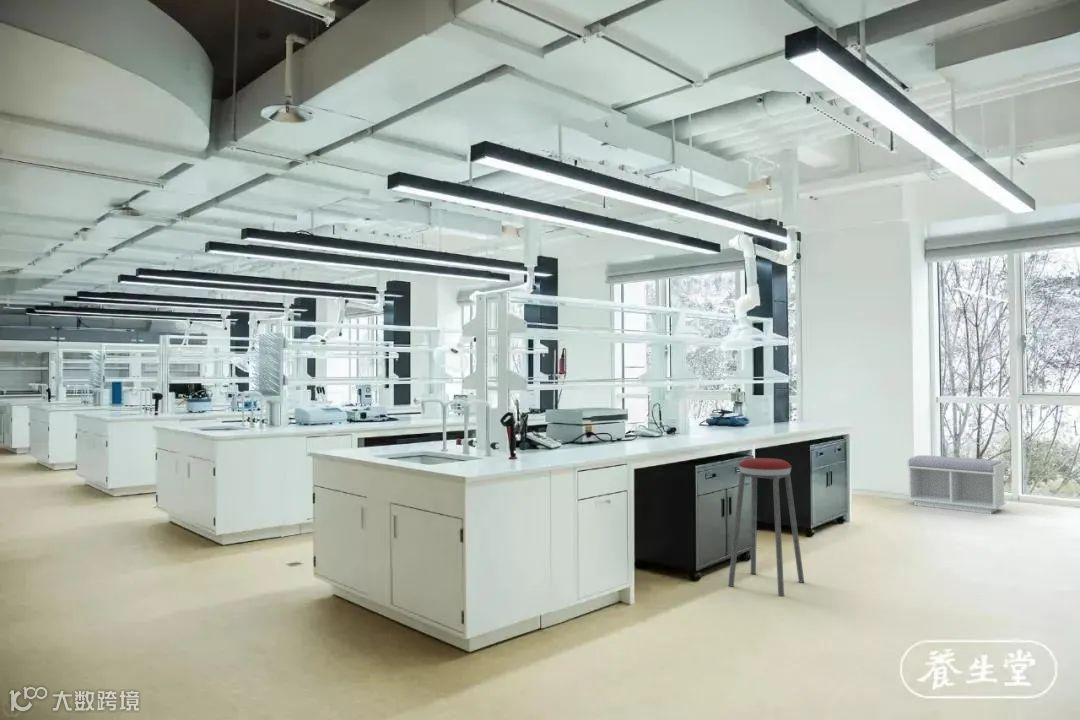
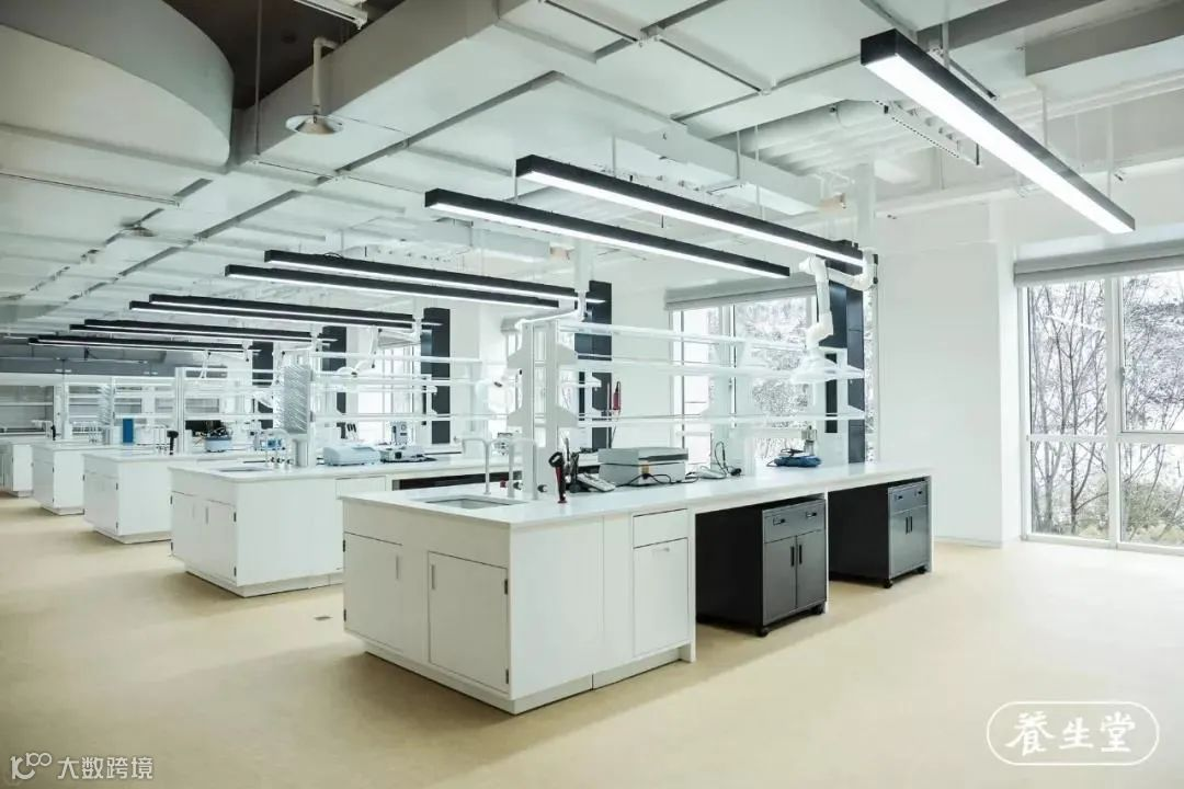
- bench [906,454,1007,515]
- music stool [727,457,805,597]
